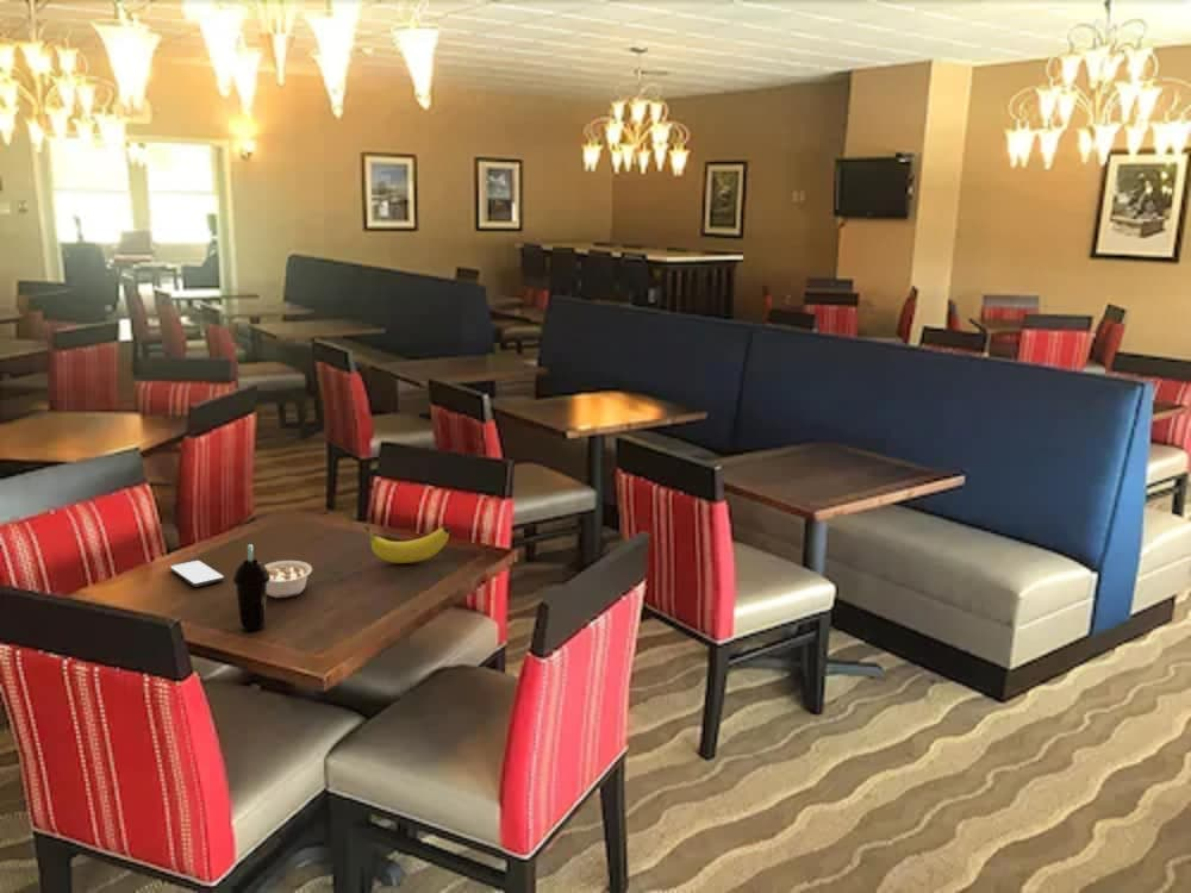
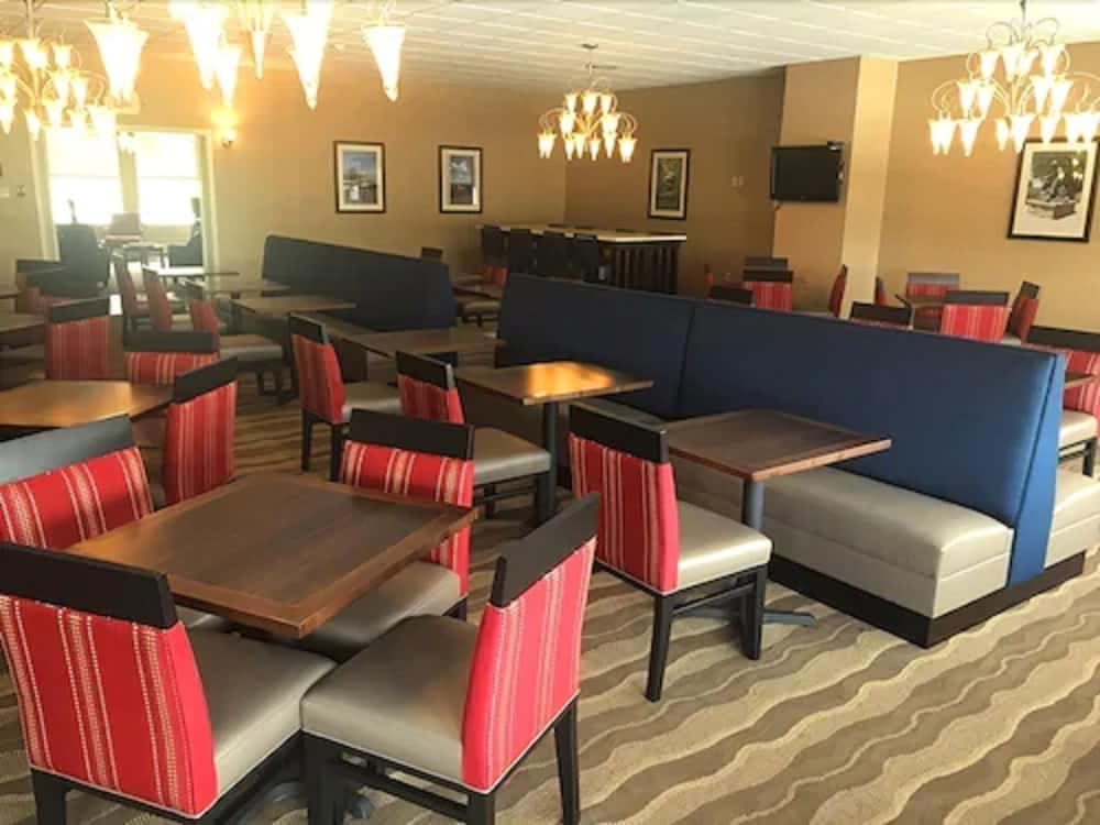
- cup [231,544,270,632]
- legume [264,560,313,599]
- smartphone [169,560,226,588]
- fruit [363,525,450,564]
